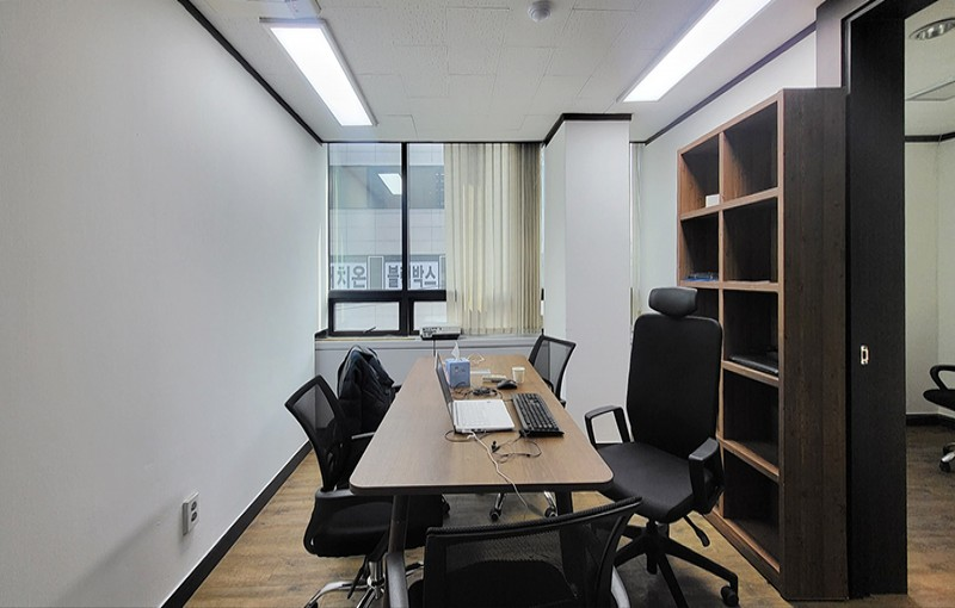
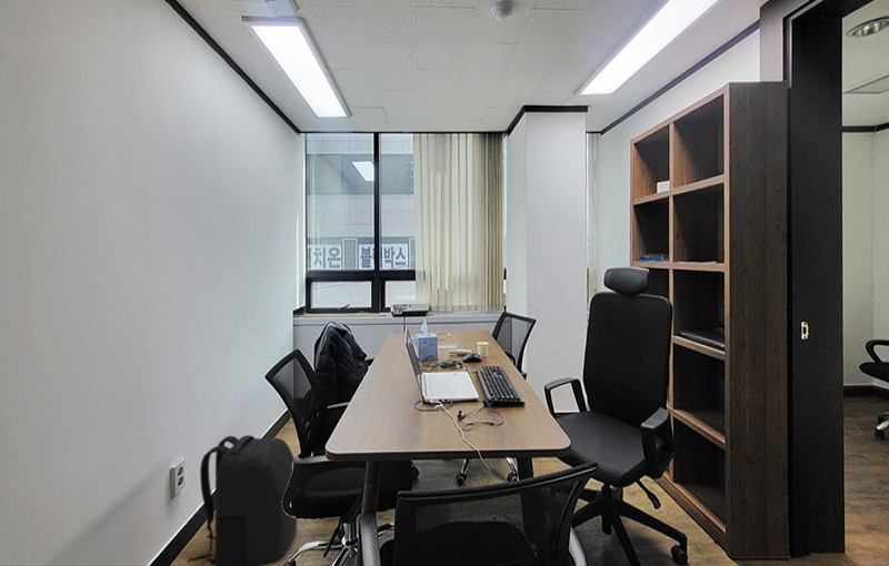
+ backpack [187,434,298,566]
